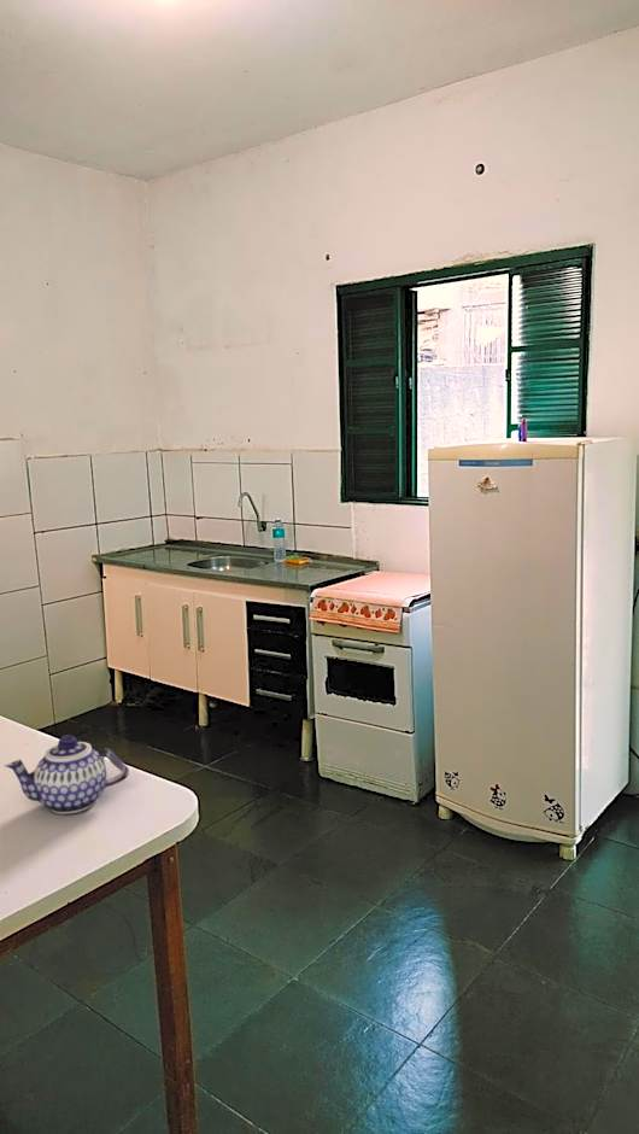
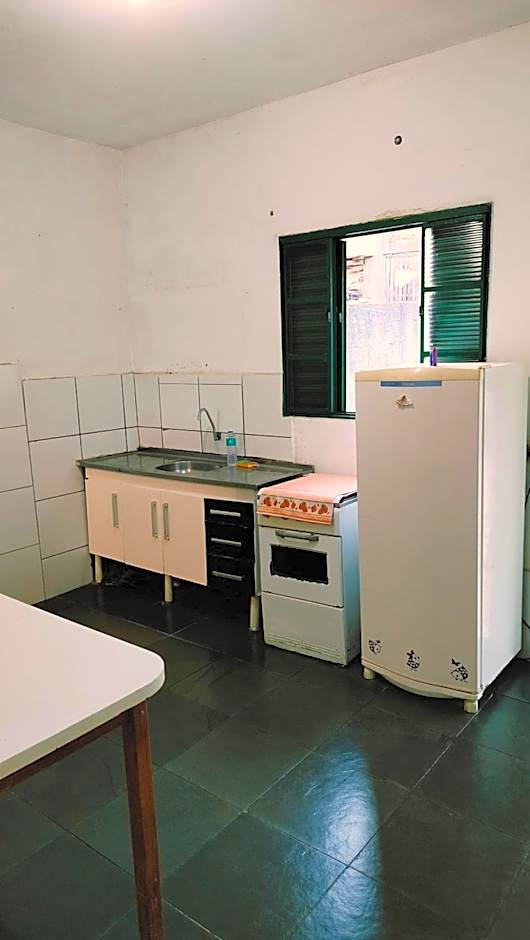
- teapot [2,733,130,816]
